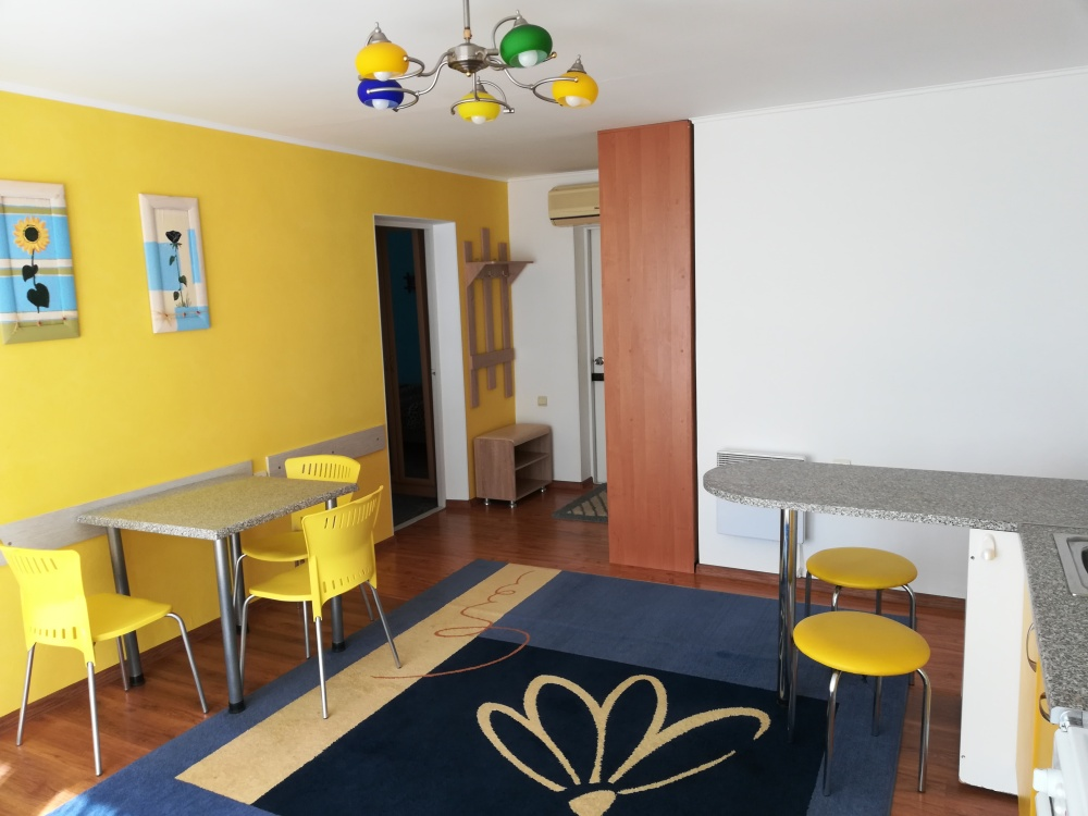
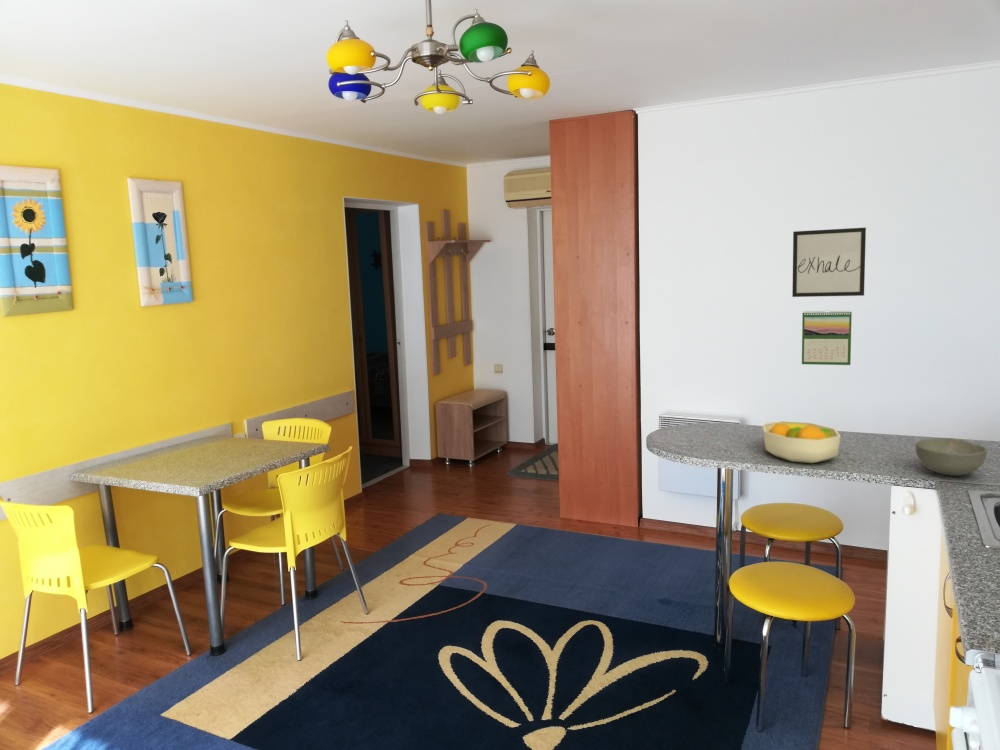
+ calendar [801,309,853,366]
+ bowl [915,437,988,477]
+ wall art [791,227,867,298]
+ fruit bowl [762,420,842,464]
